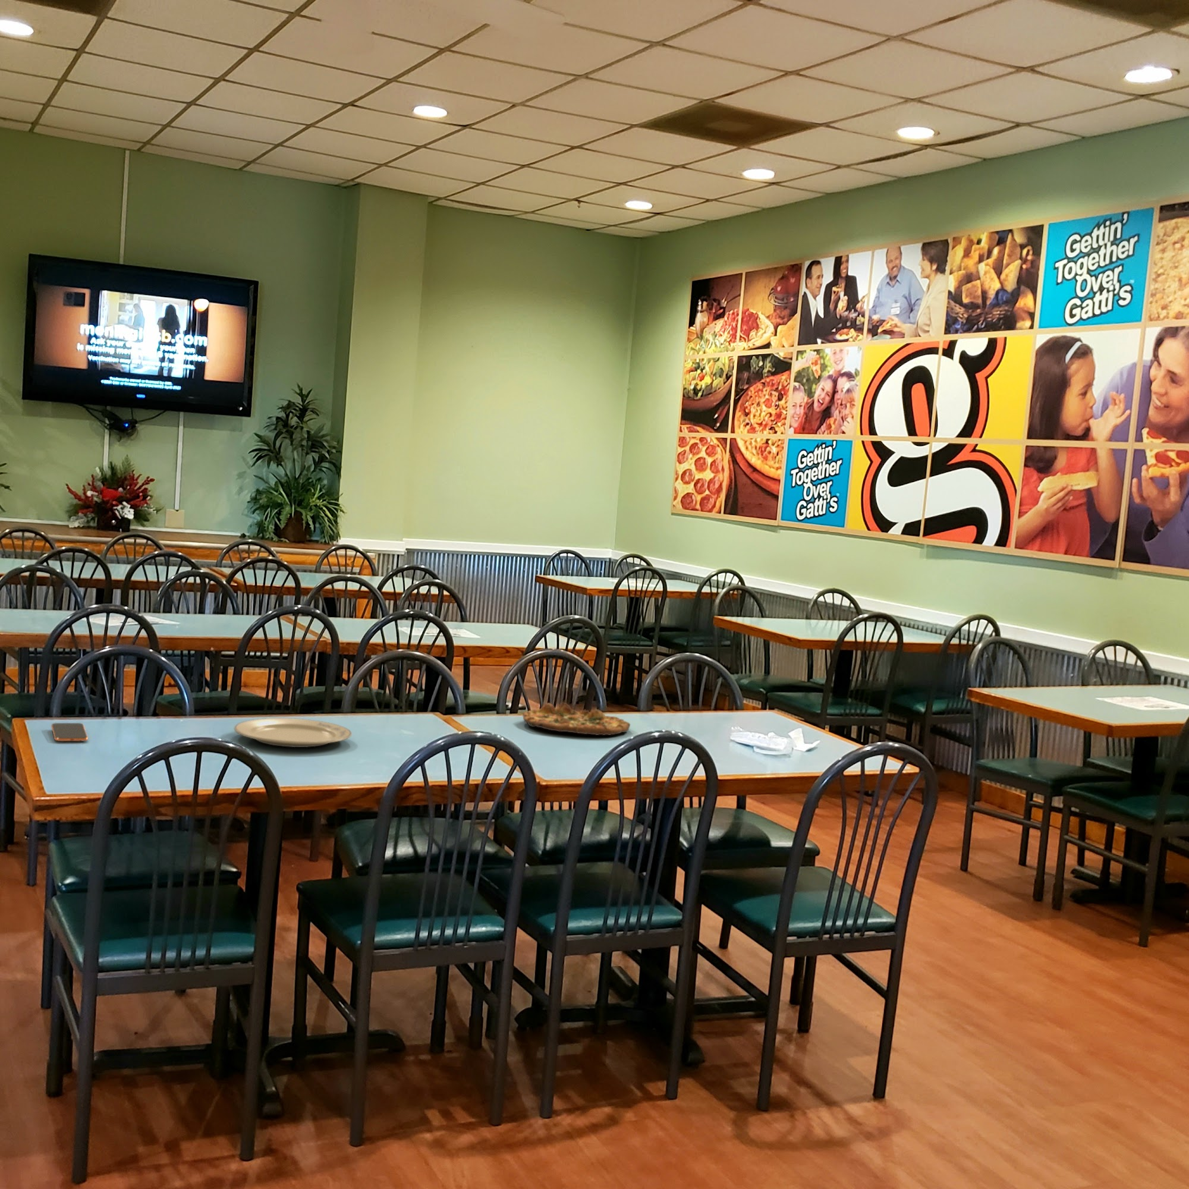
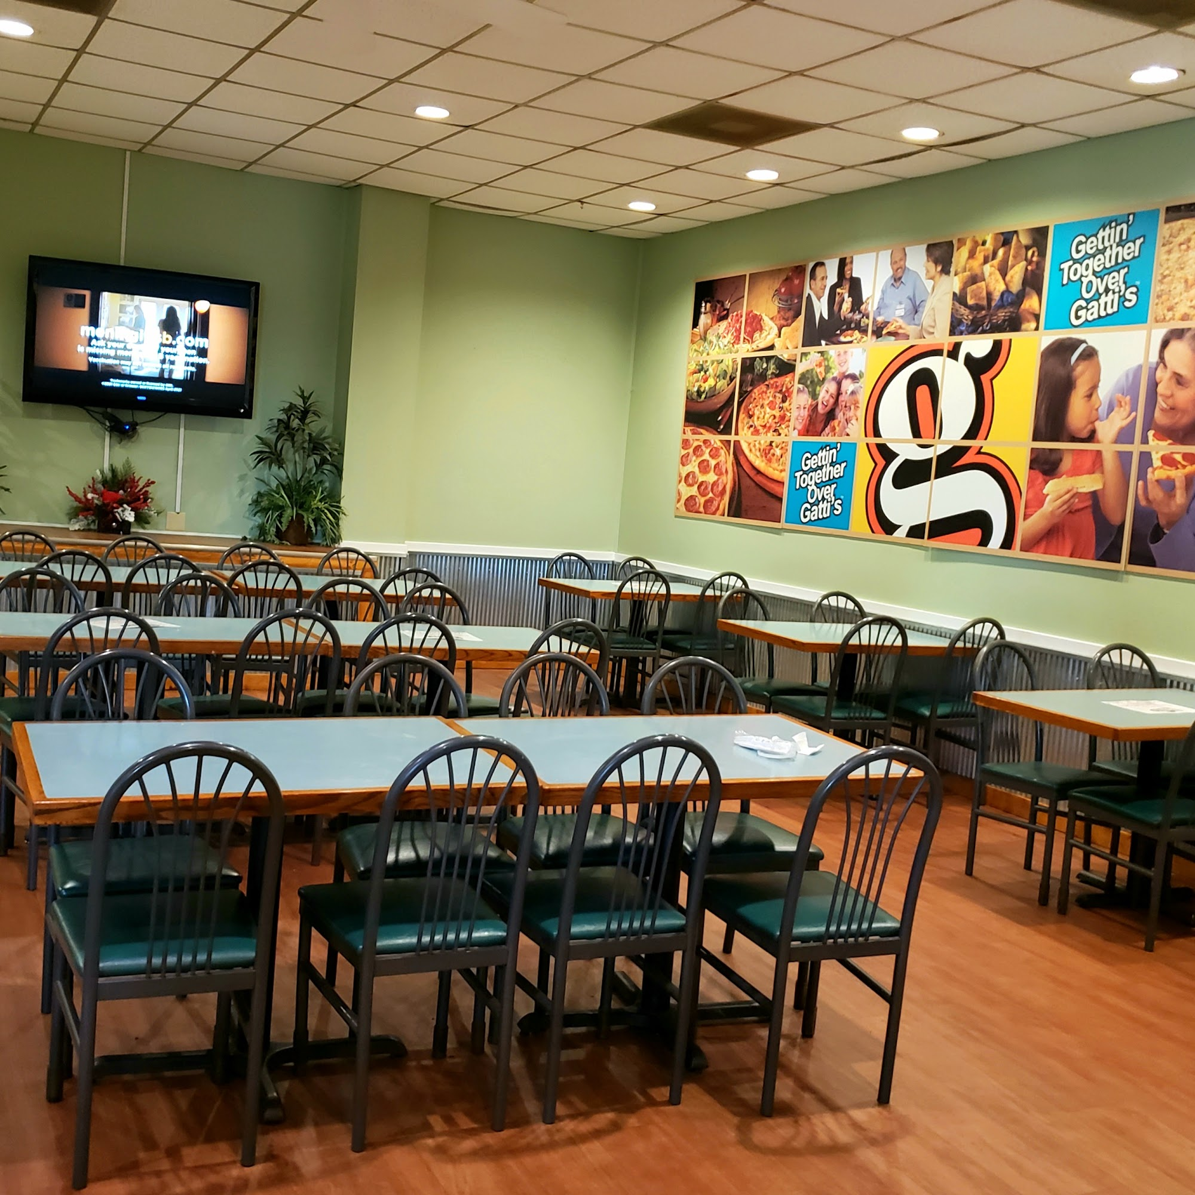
- pizza [522,701,630,736]
- chinaware [234,718,353,748]
- smartphone [50,722,88,741]
